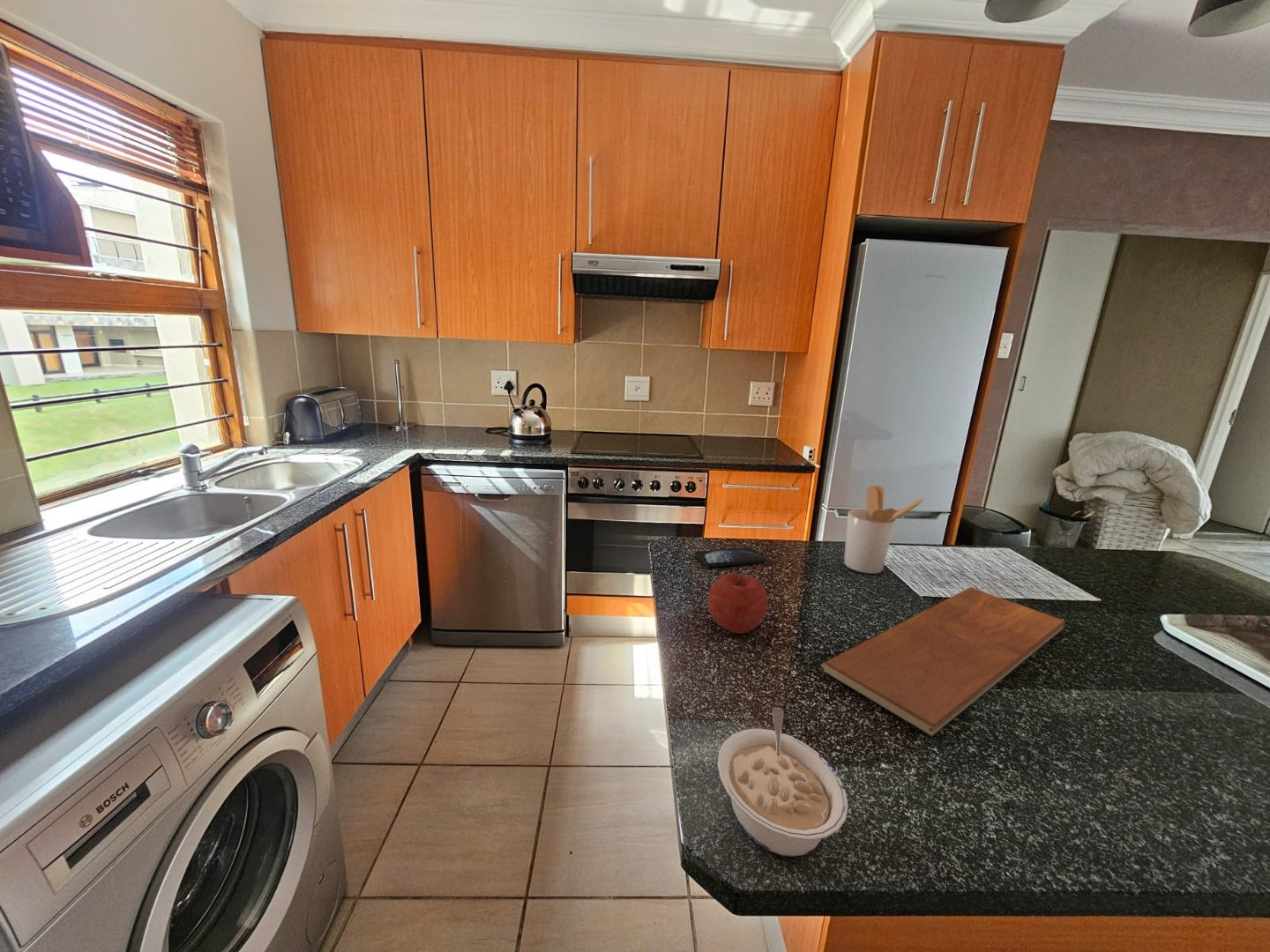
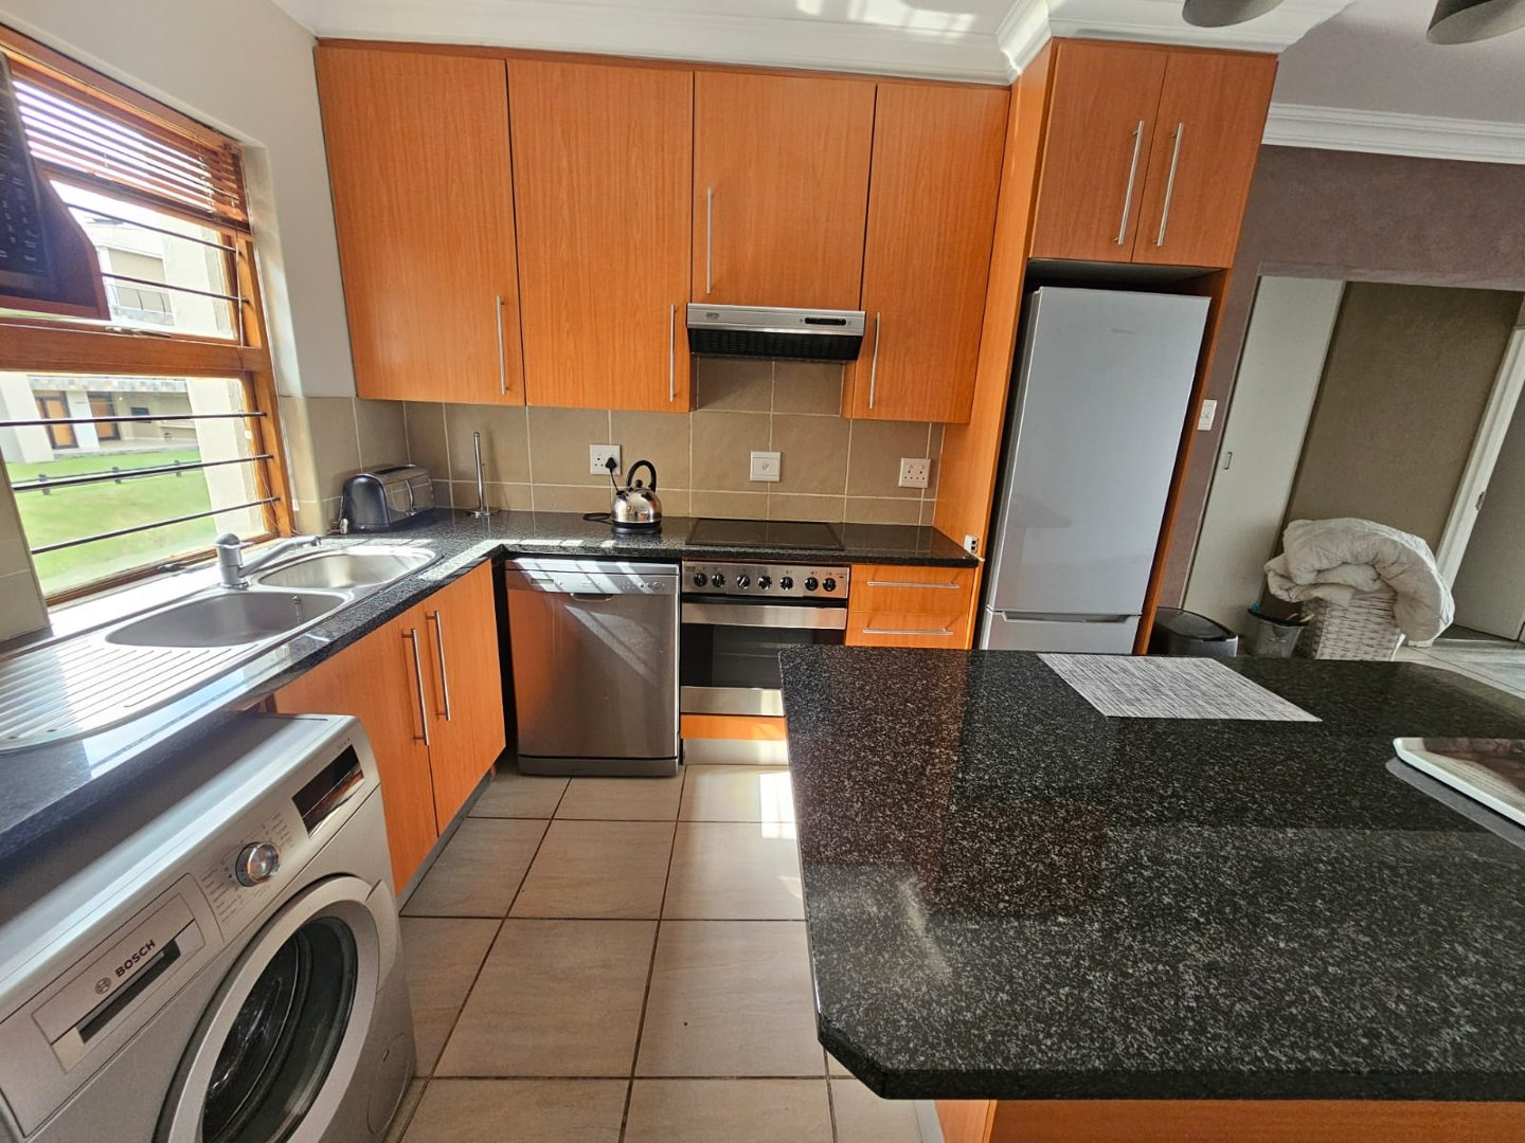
- chopping board [820,586,1066,737]
- legume [716,707,849,858]
- fruit [707,571,769,635]
- smartphone [694,547,766,568]
- utensil holder [843,485,924,575]
